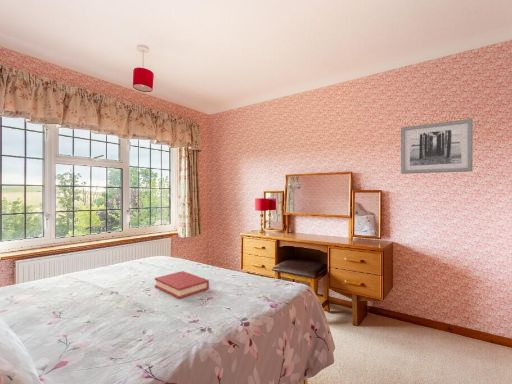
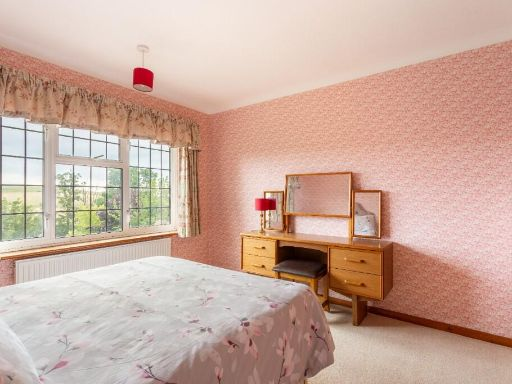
- hardback book [154,270,210,299]
- wall art [400,118,474,175]
